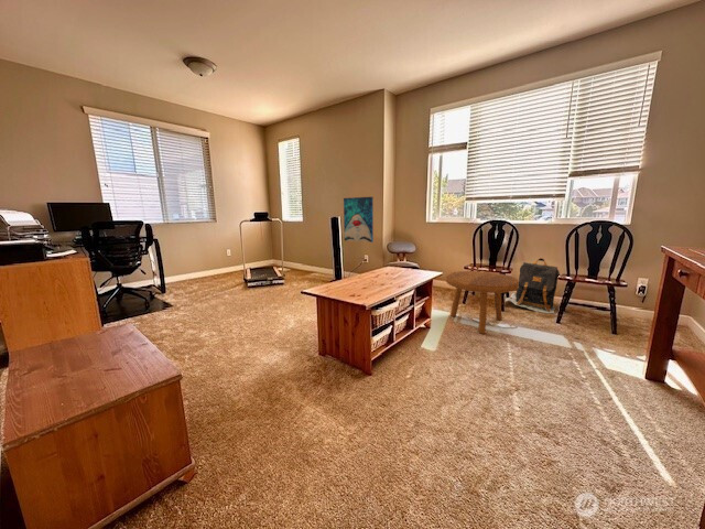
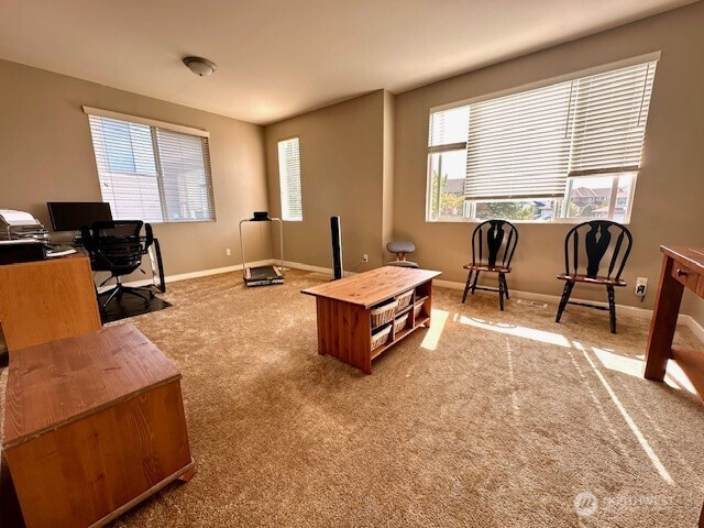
- footstool [445,270,519,335]
- backpack [503,258,561,314]
- wall art [343,196,375,244]
